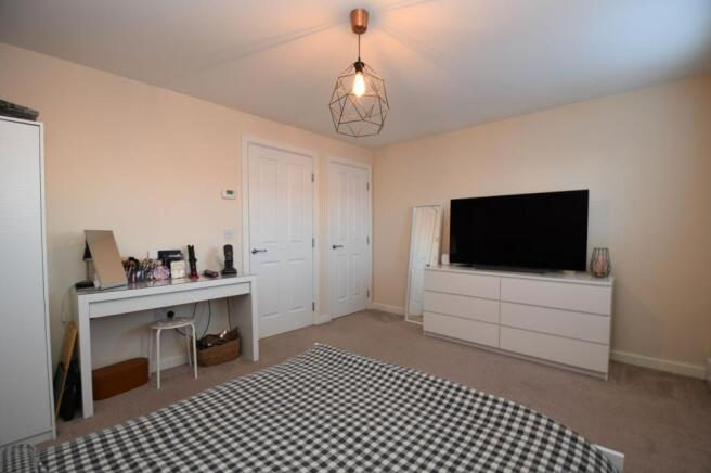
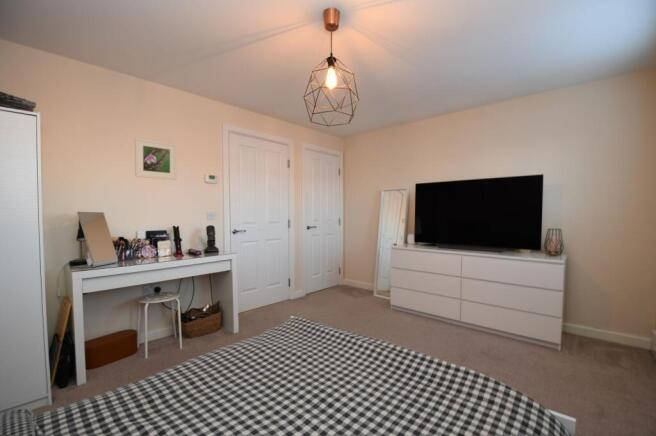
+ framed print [134,137,178,181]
